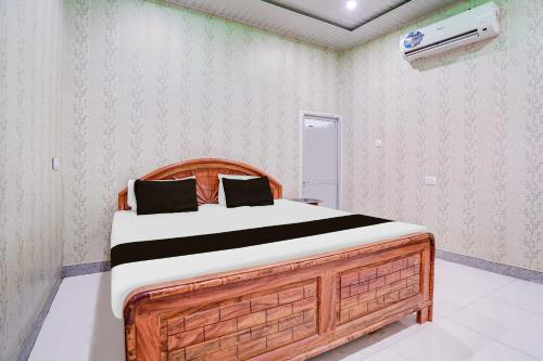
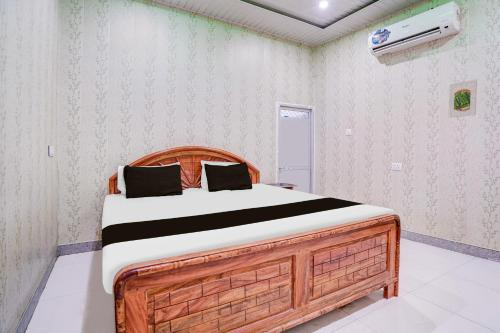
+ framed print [447,79,478,119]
